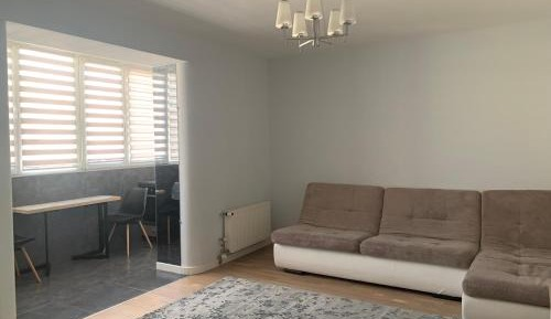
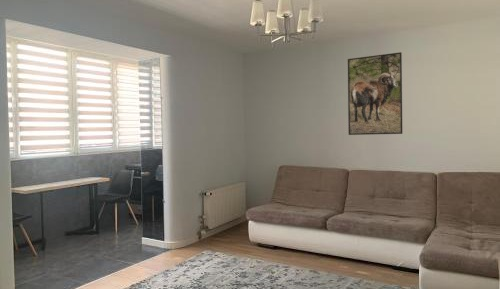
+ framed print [347,51,403,136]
